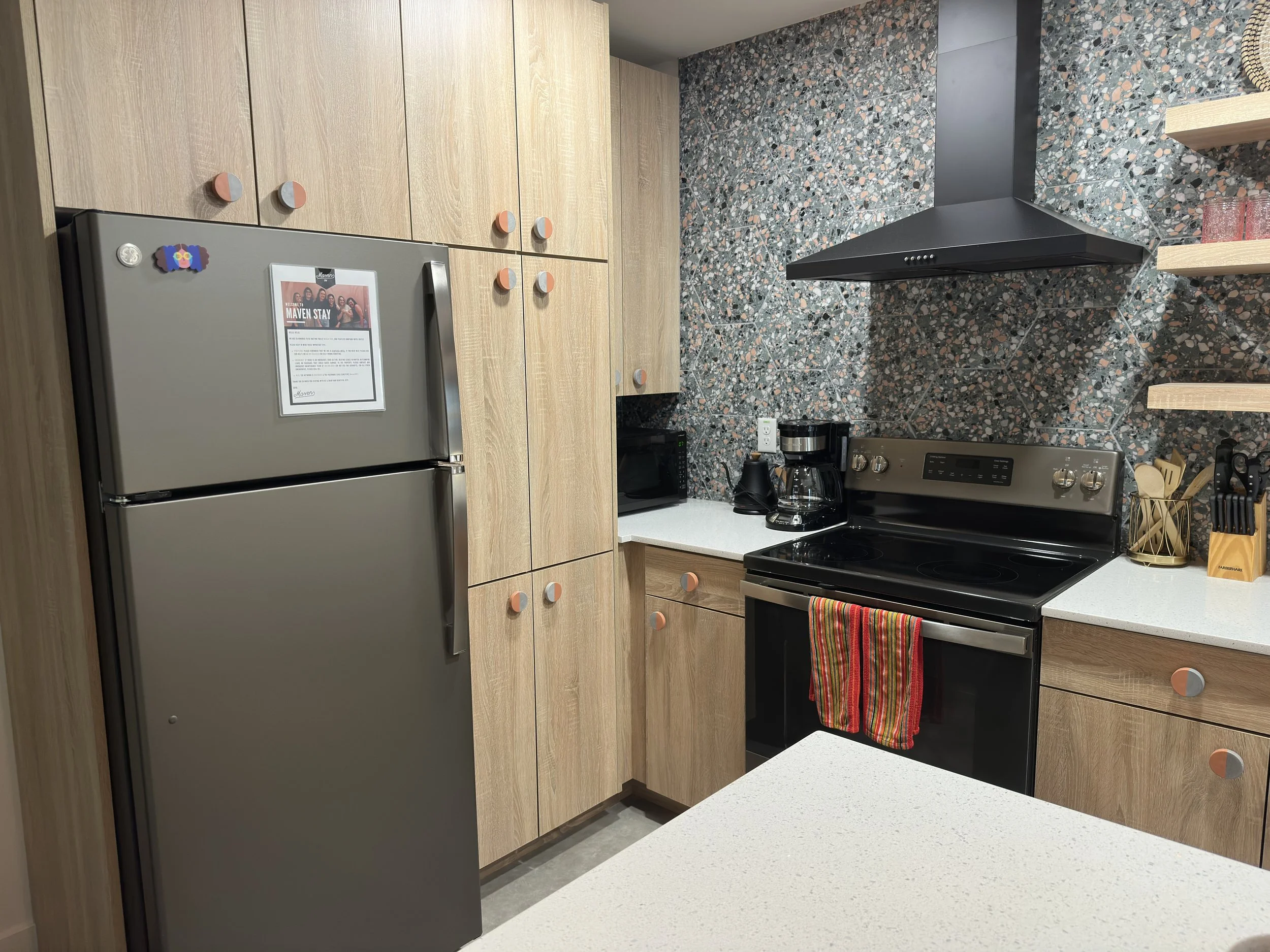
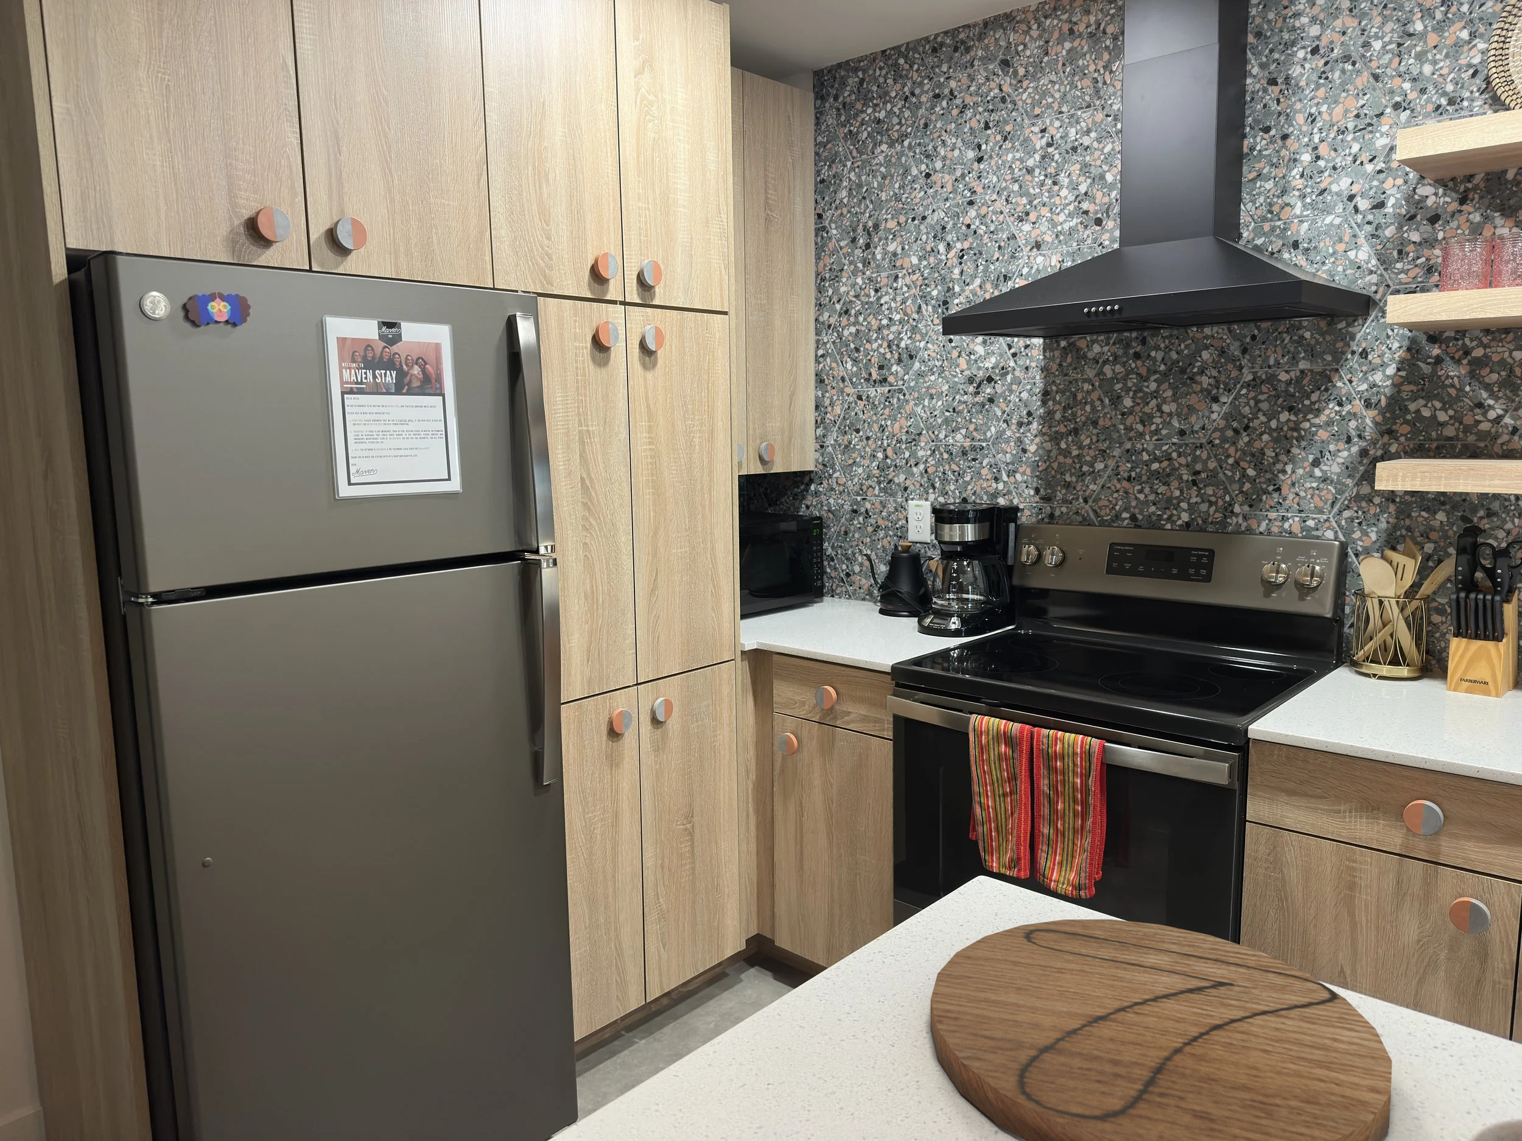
+ cutting board [930,919,1393,1141]
